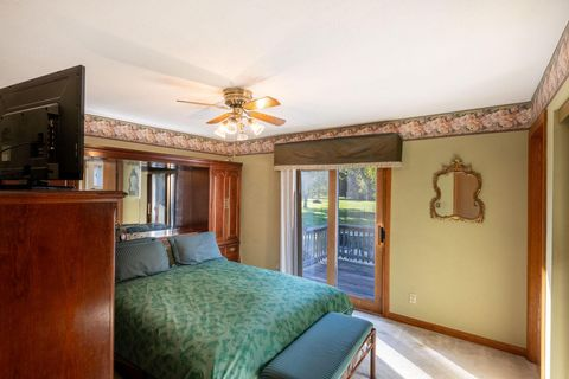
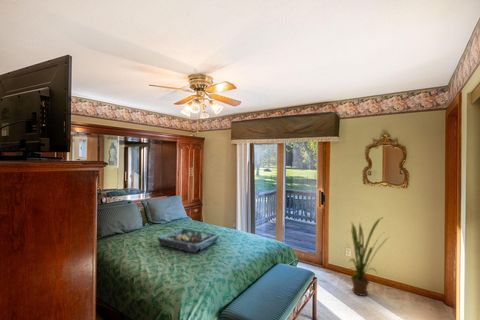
+ serving tray [156,227,220,254]
+ house plant [345,216,390,297]
